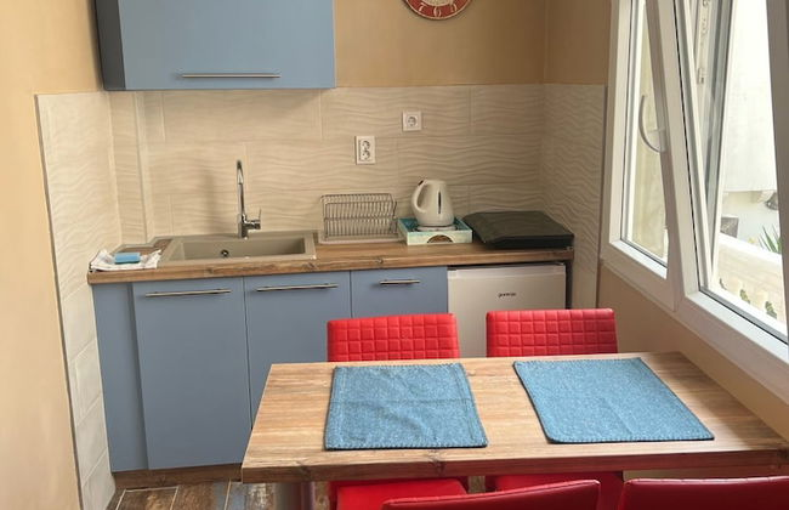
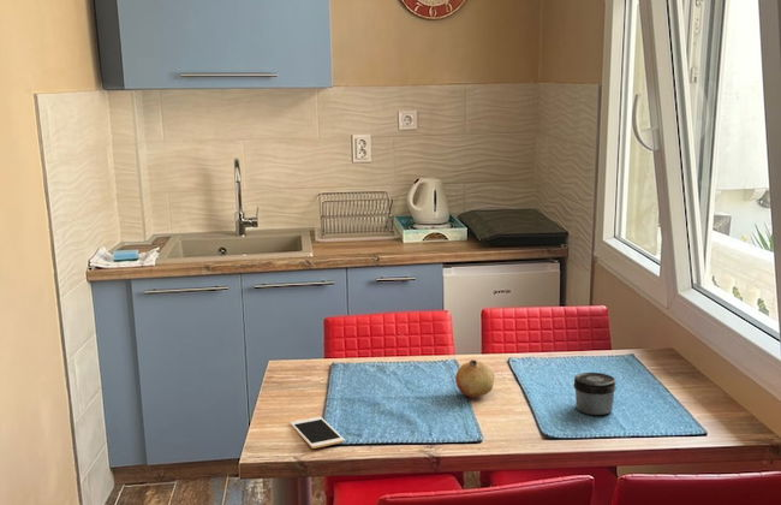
+ cell phone [290,415,346,450]
+ jar [572,372,618,416]
+ fruit [454,358,495,399]
